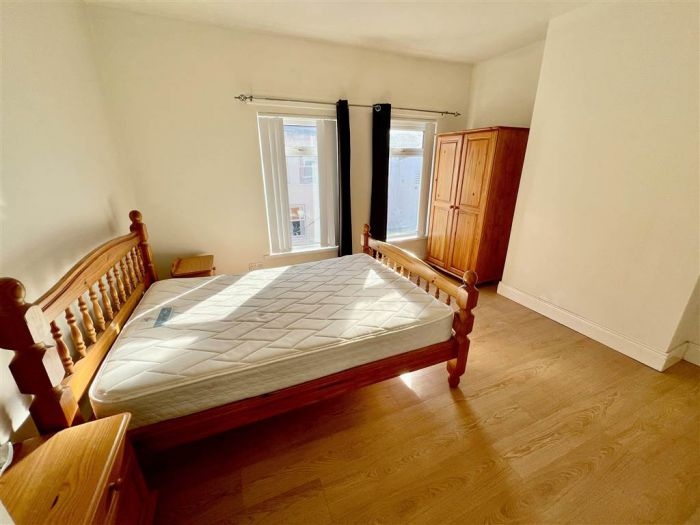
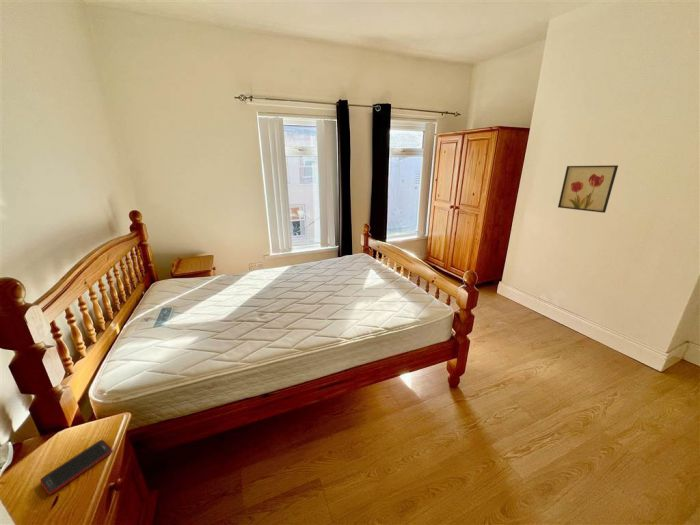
+ wall art [557,164,619,214]
+ cell phone [39,439,114,496]
